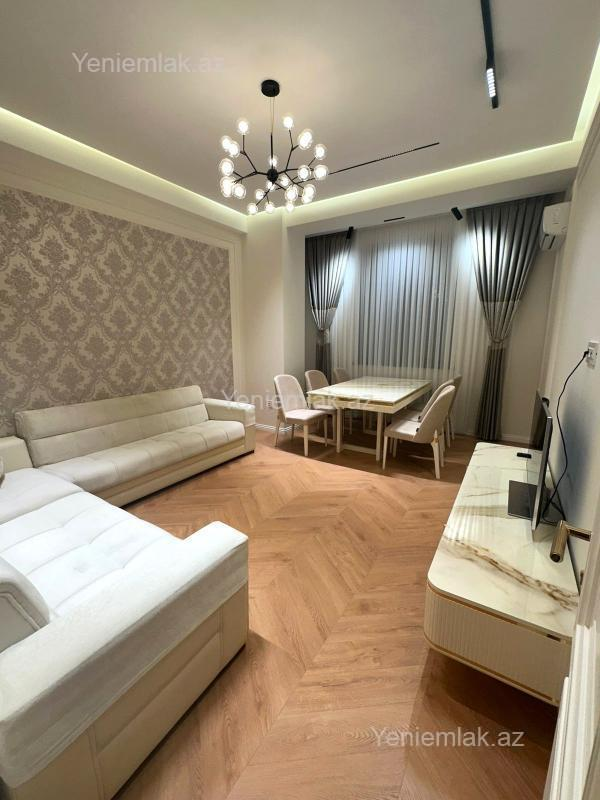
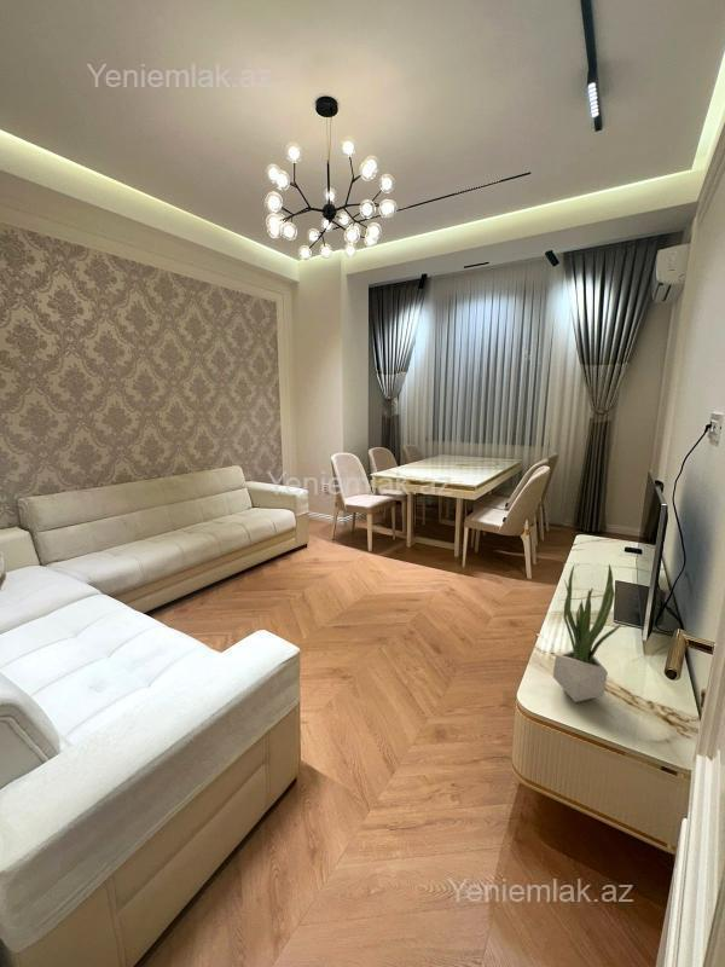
+ potted plant [552,563,625,703]
